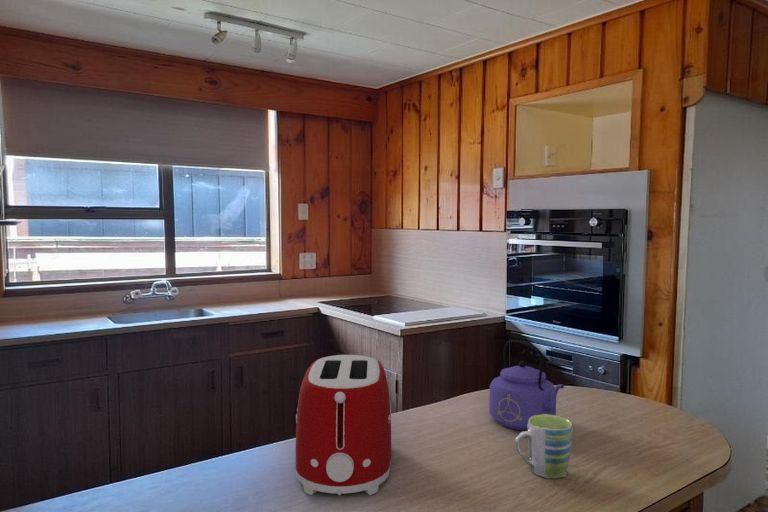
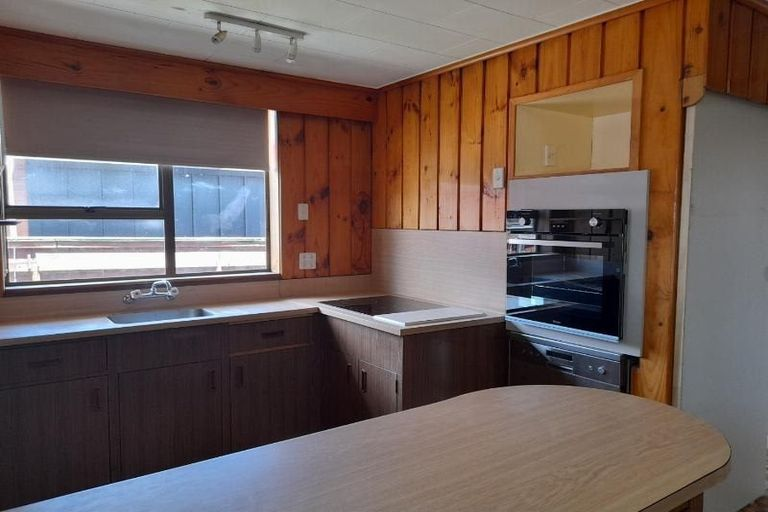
- toaster [295,354,392,496]
- kettle [488,339,565,432]
- mug [514,414,574,479]
